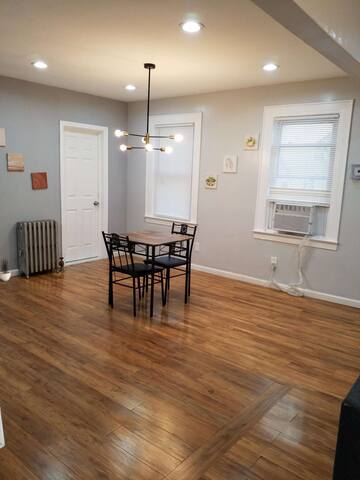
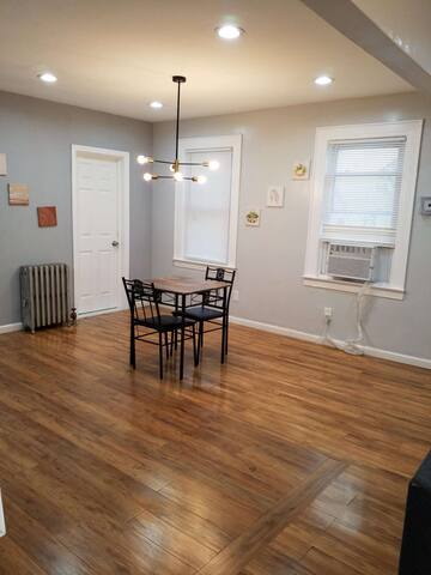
- potted plant [0,257,21,282]
